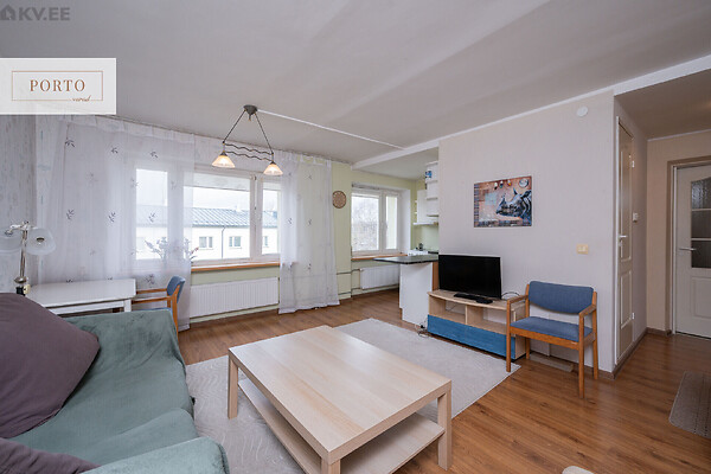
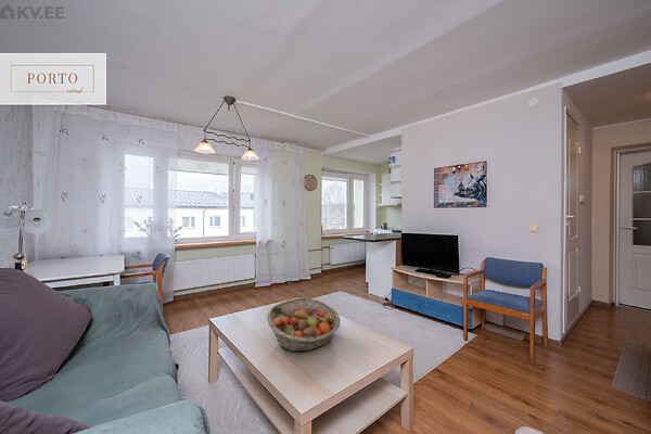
+ fruit basket [266,296,342,353]
